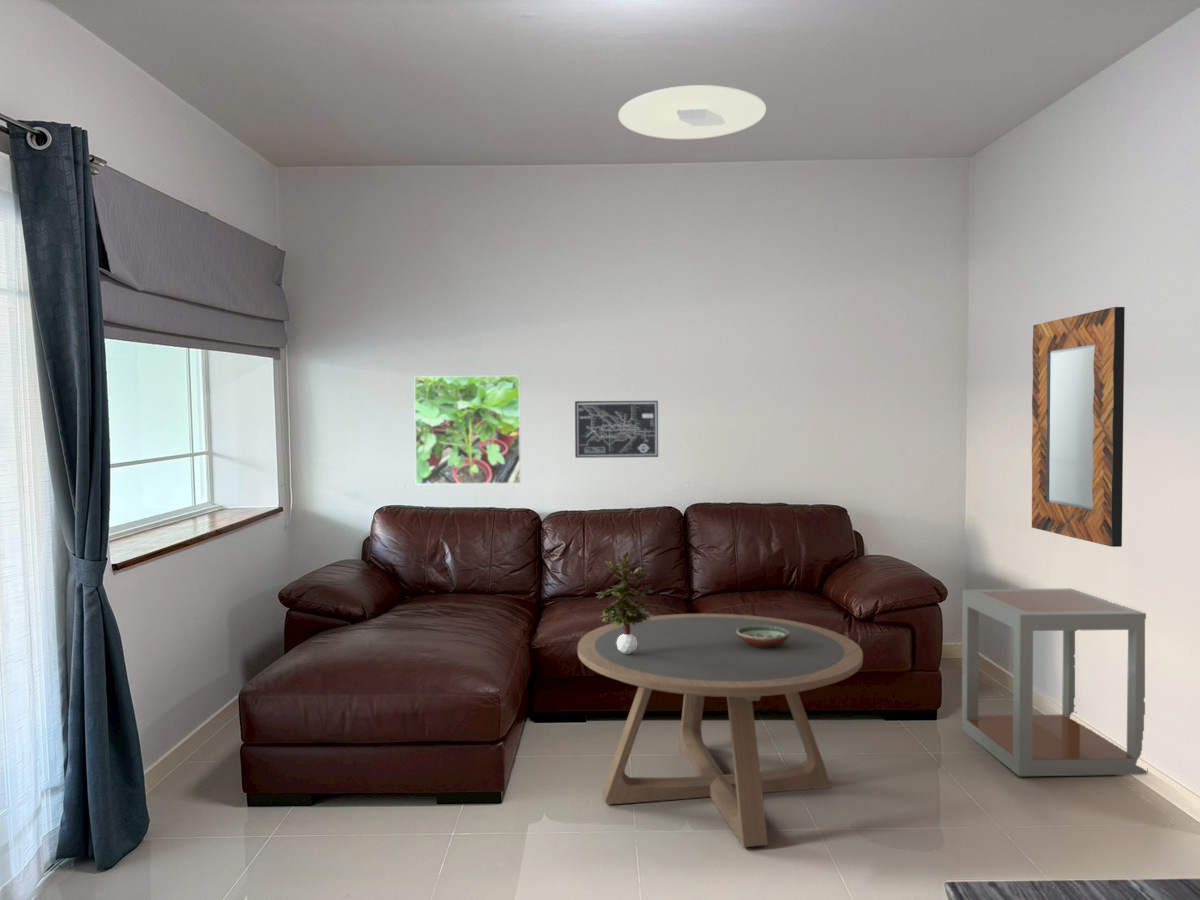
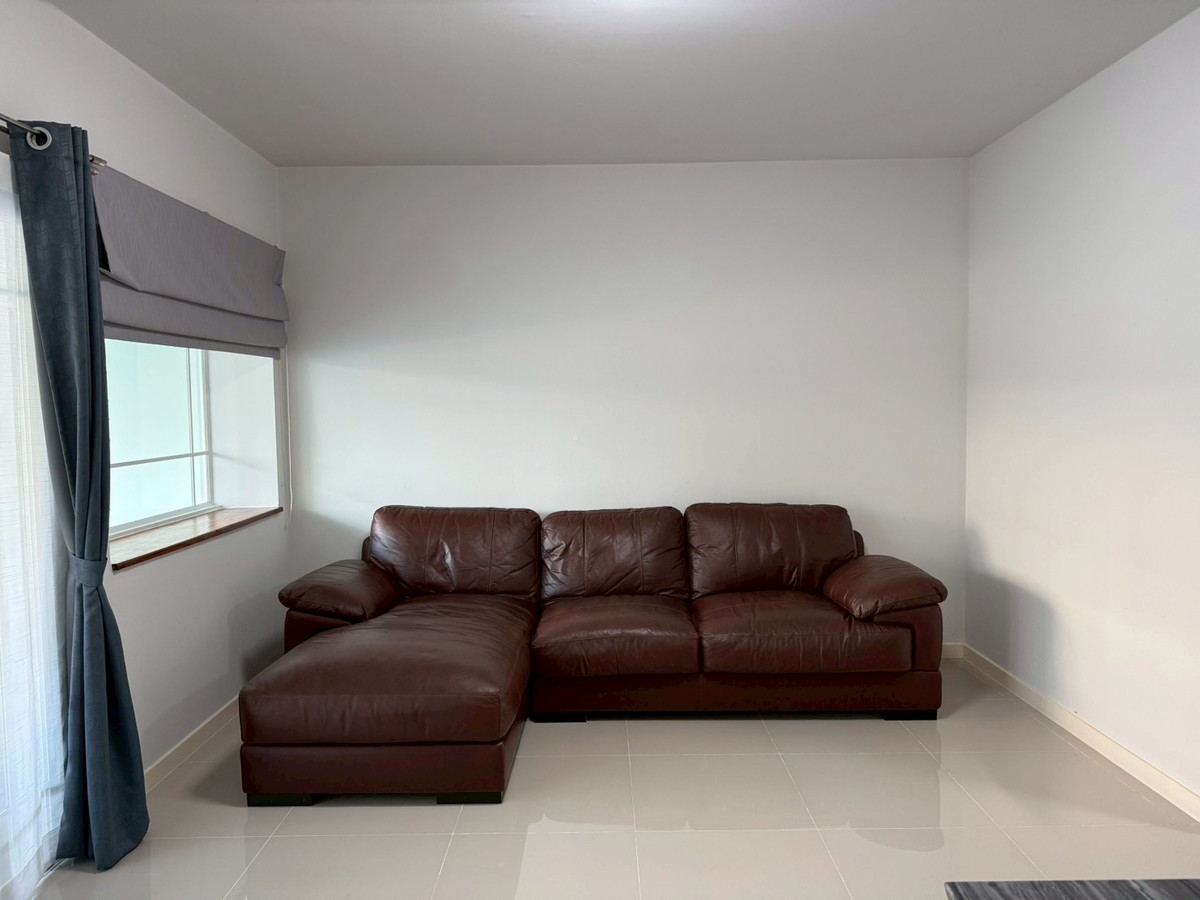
- potted plant [594,551,655,654]
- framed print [413,375,522,485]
- ceiling light [617,84,767,140]
- decorative bowl [736,625,790,648]
- coffee table [577,613,864,848]
- home mirror [1031,306,1126,548]
- side table [961,587,1148,777]
- wall art [574,400,659,459]
